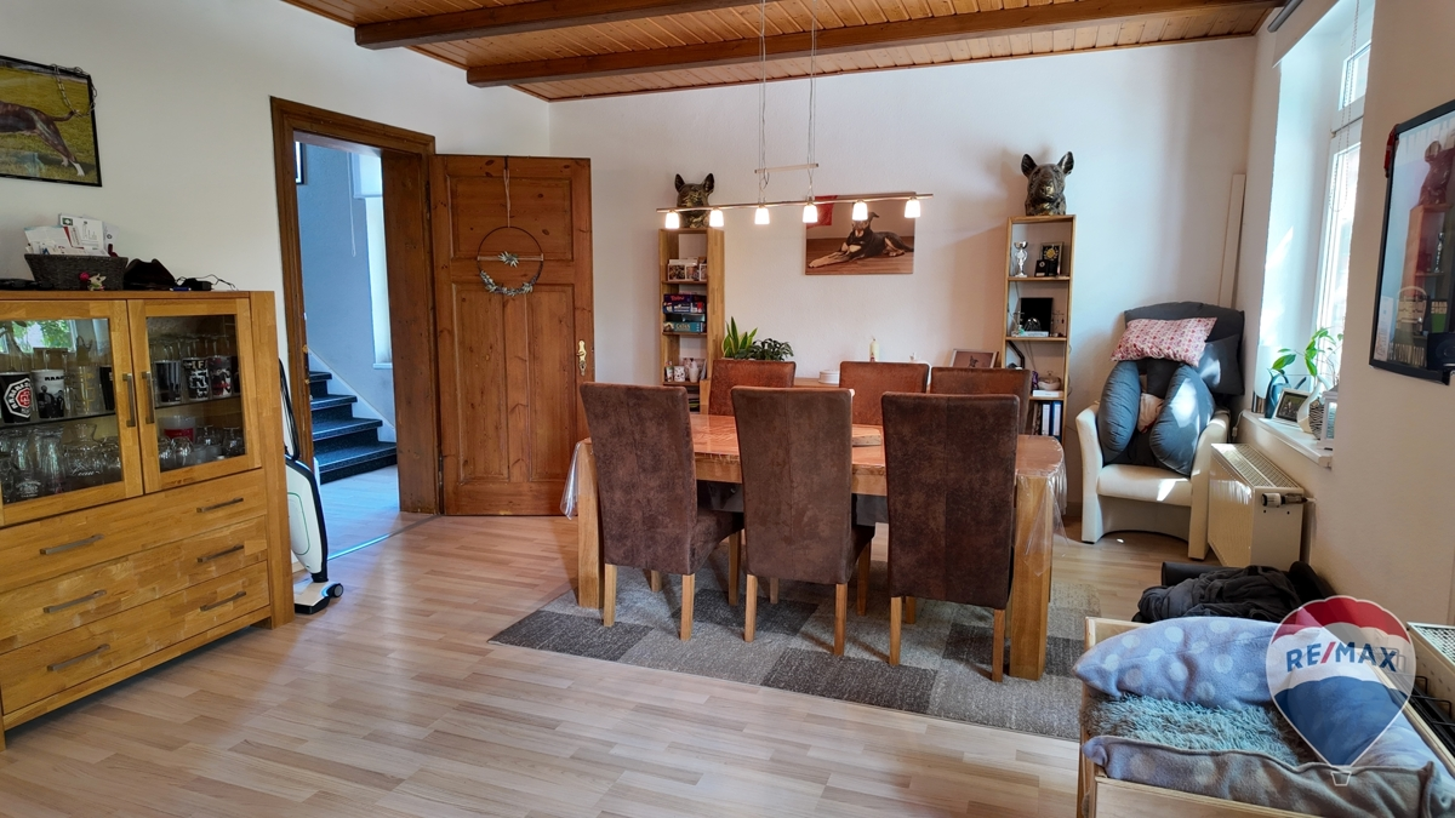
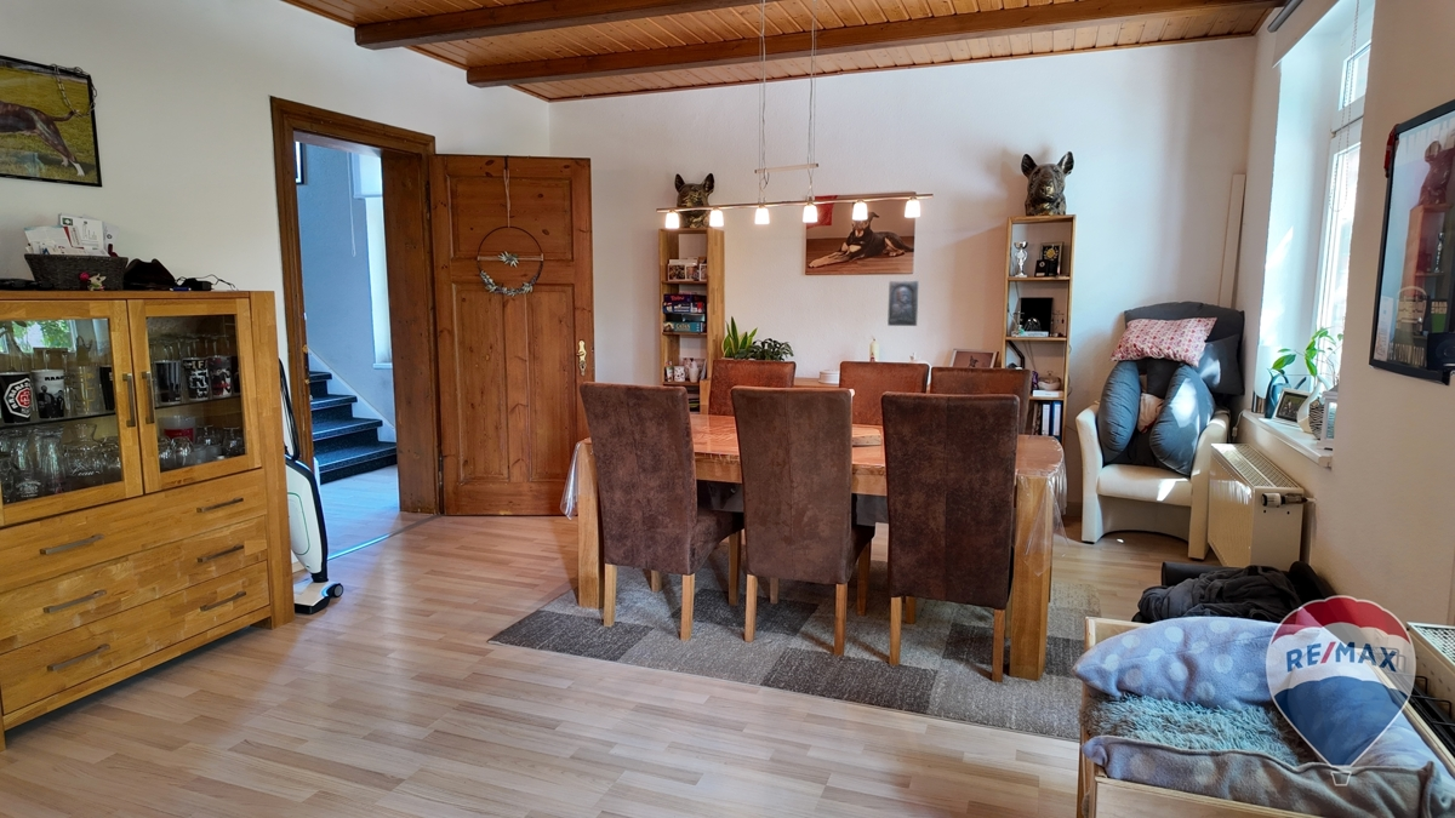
+ brass plaque [886,280,920,327]
